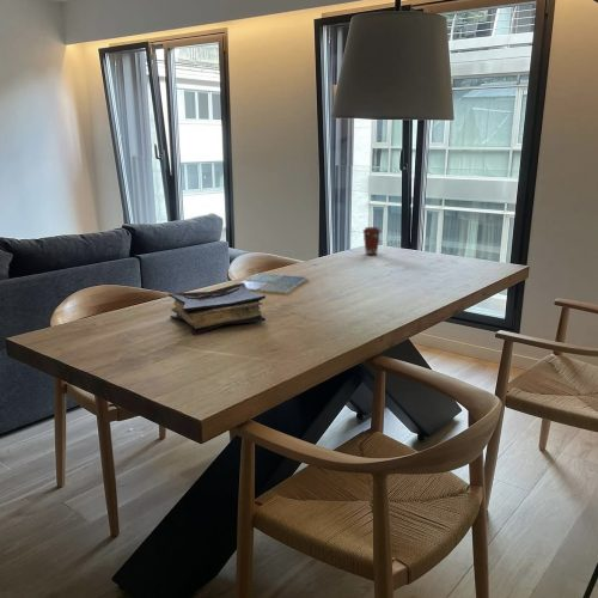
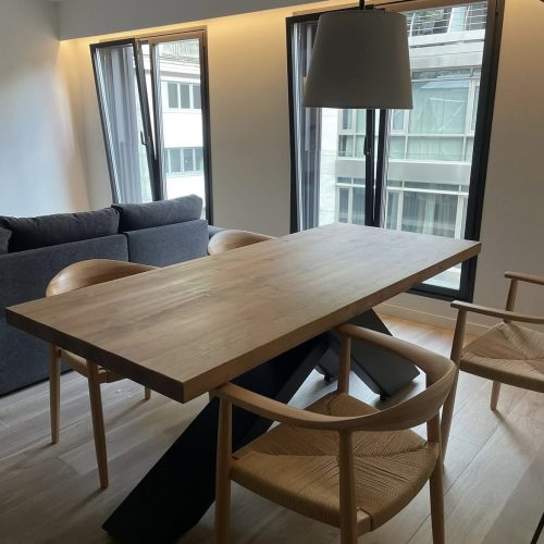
- book [167,282,267,337]
- drink coaster [238,273,310,295]
- coffee cup [361,226,383,256]
